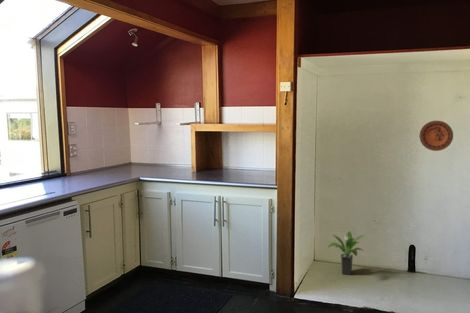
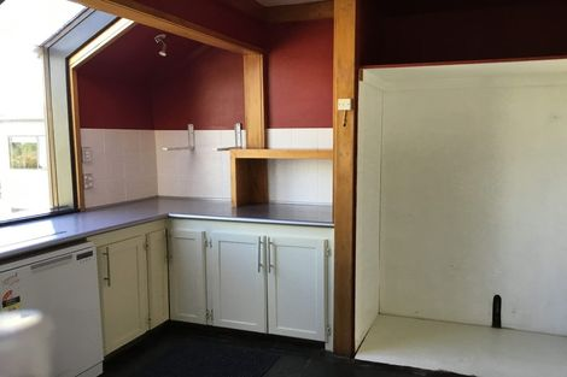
- potted plant [327,230,365,276]
- decorative plate [419,120,454,152]
